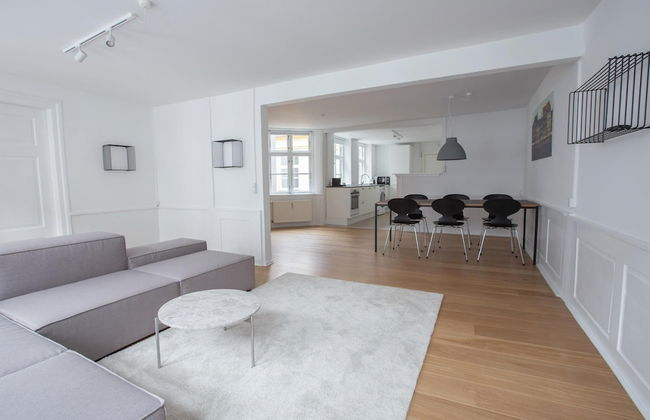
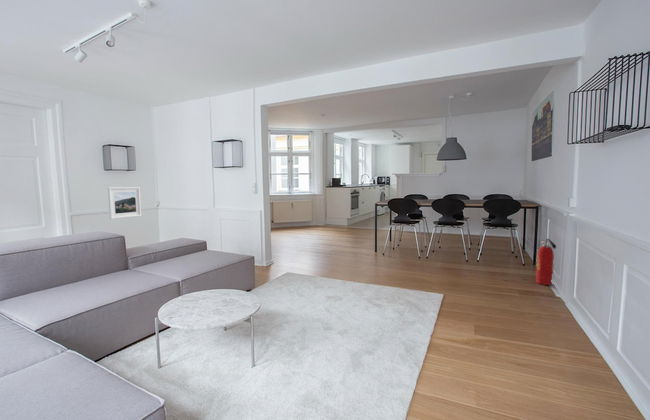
+ fire extinguisher [535,237,557,286]
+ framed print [107,186,142,220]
